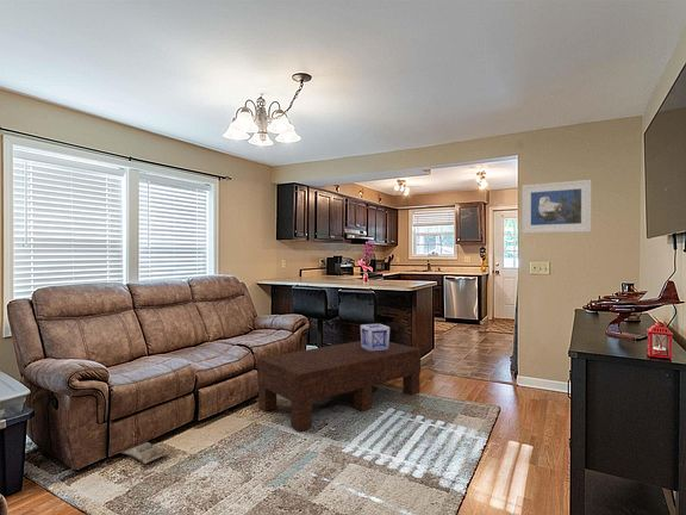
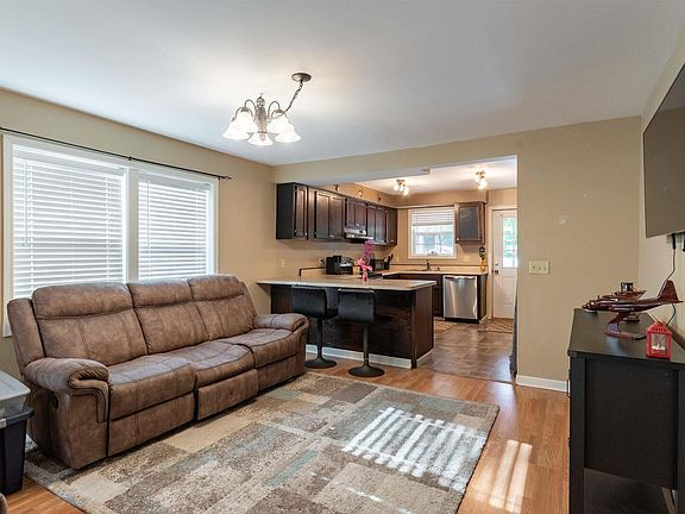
- coffee table [256,340,422,433]
- wooden crate [360,323,391,350]
- bag [120,441,172,465]
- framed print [522,179,592,235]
